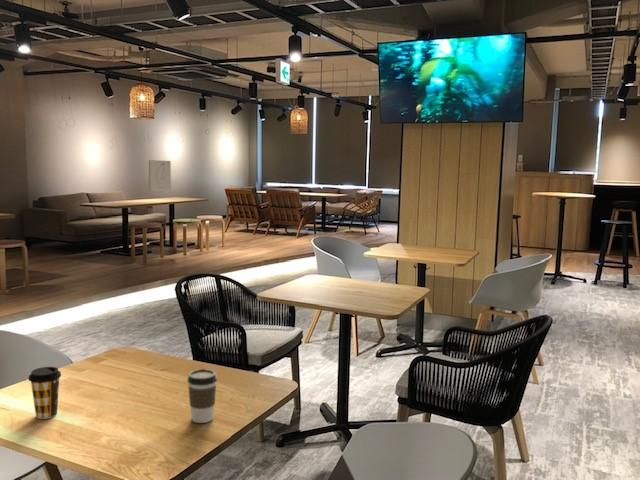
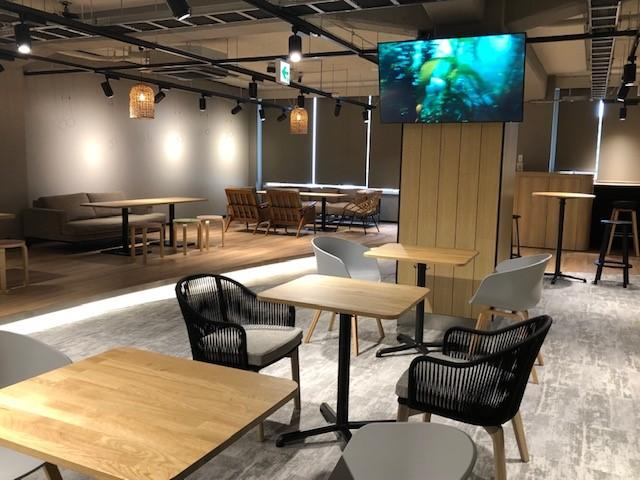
- coffee cup [27,366,62,420]
- coffee cup [187,368,218,424]
- wall art [148,159,172,192]
